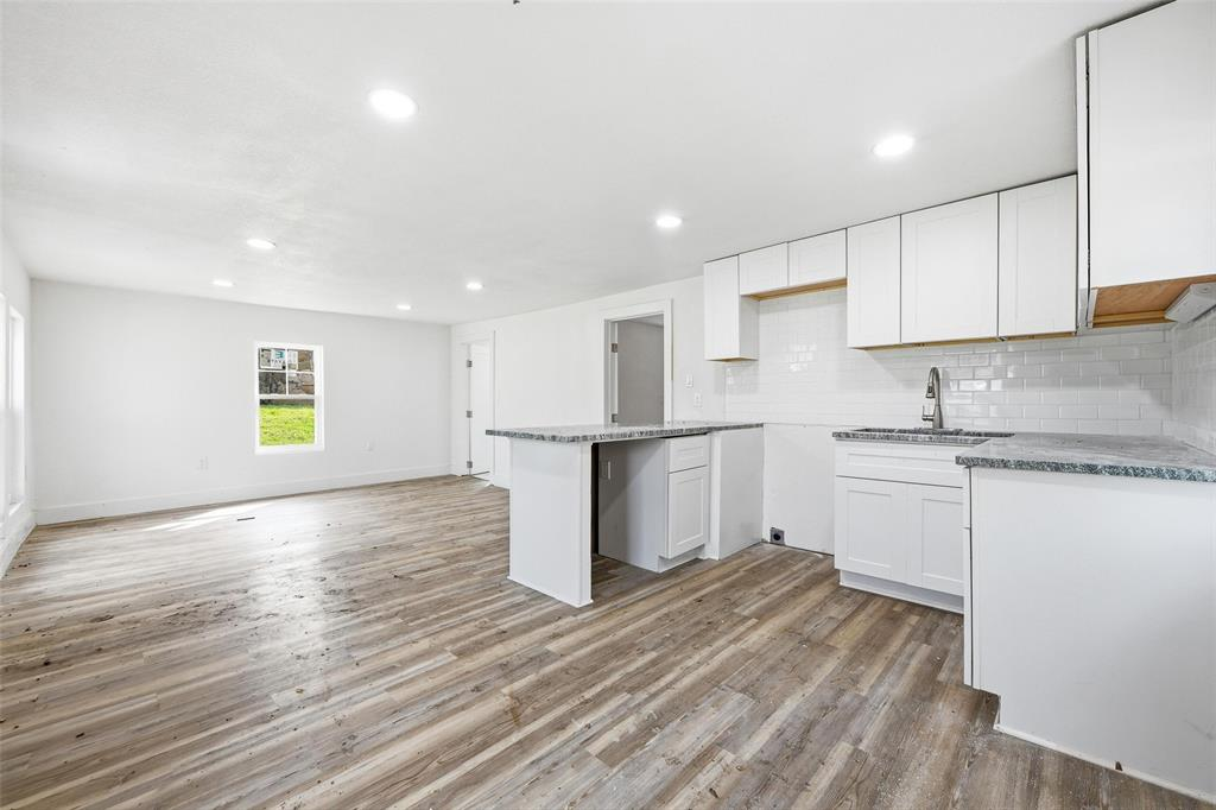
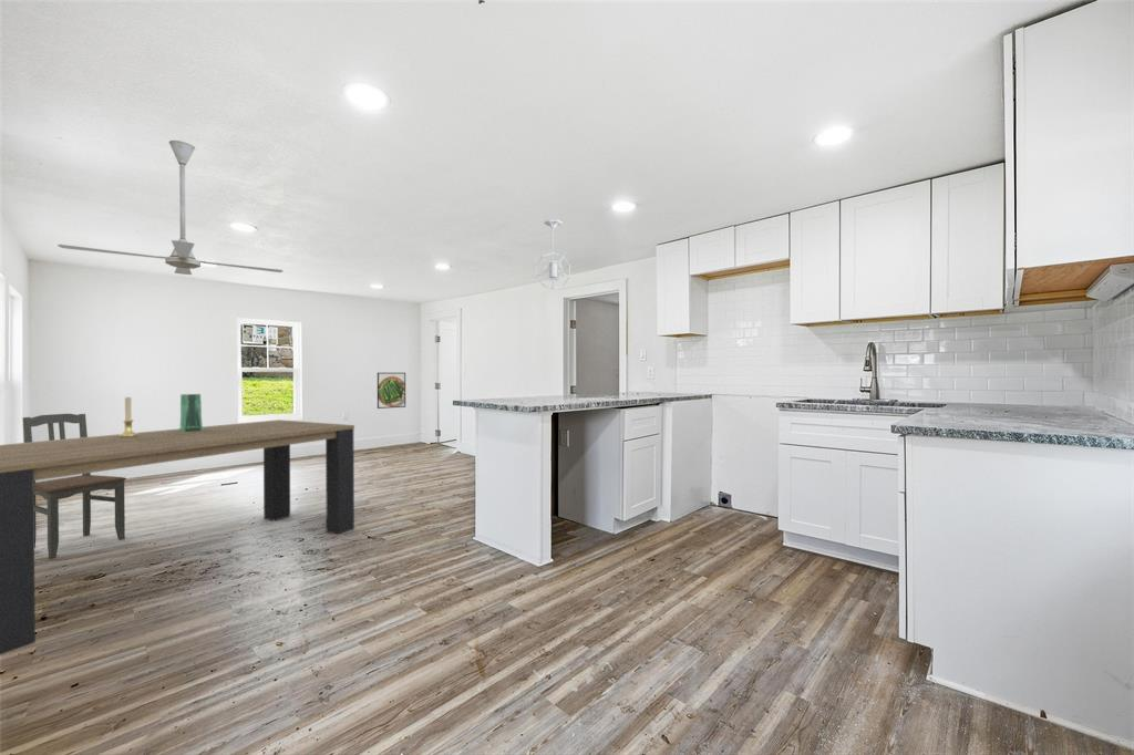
+ ceiling fan [56,139,284,276]
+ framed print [377,372,406,410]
+ dining chair [21,413,127,560]
+ vase [178,393,204,432]
+ dining table [0,418,355,655]
+ candle holder [118,395,137,437]
+ pendant light [535,218,571,290]
